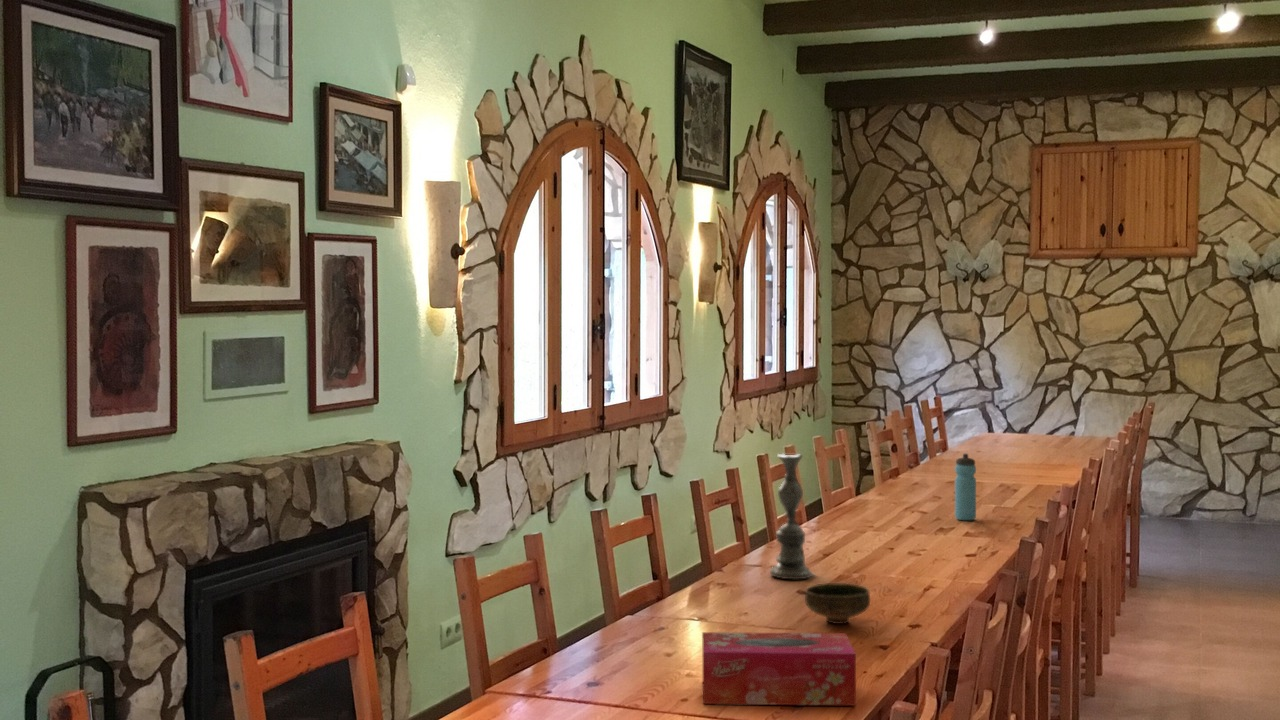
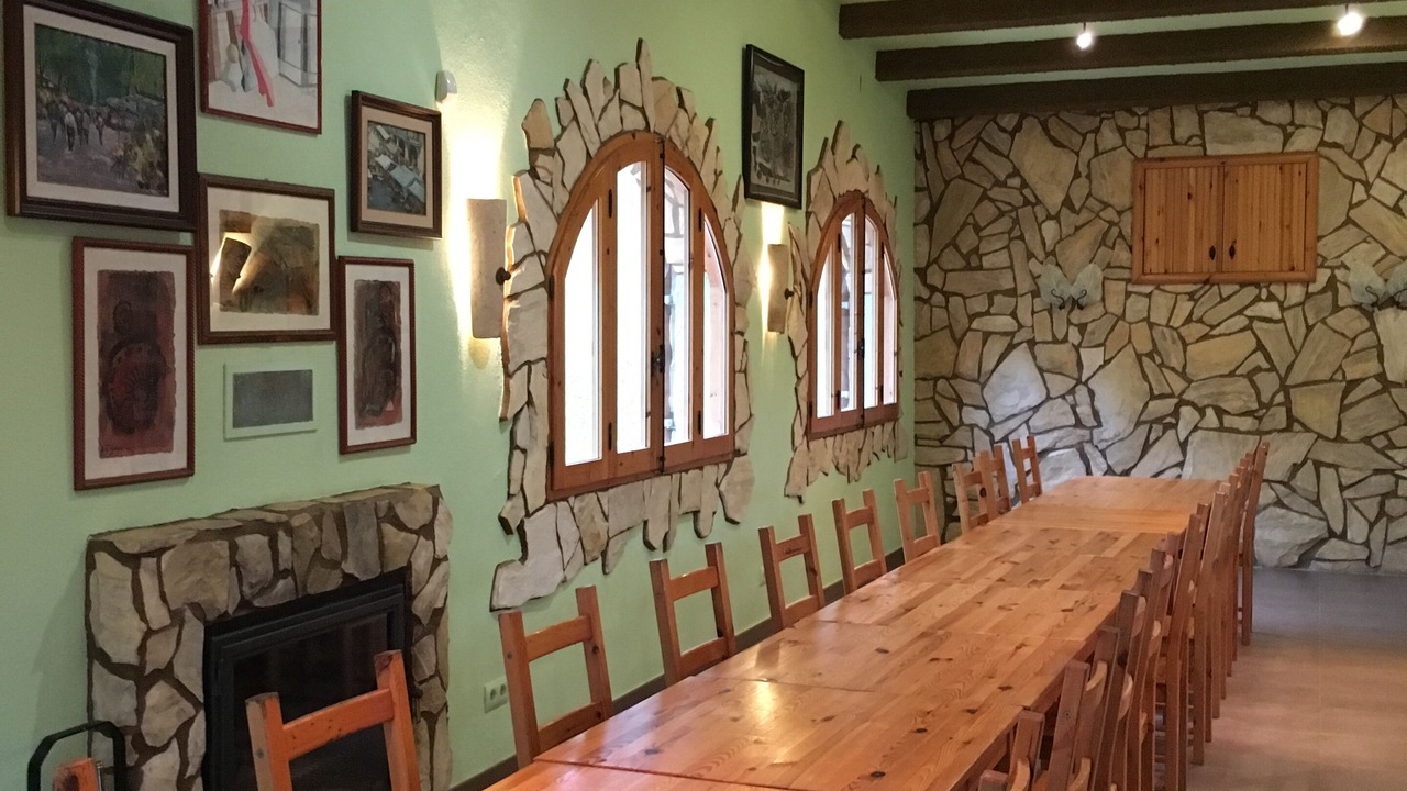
- water bottle [954,453,977,521]
- tissue box [701,631,857,707]
- candlestick [769,453,818,581]
- bowl [804,582,871,625]
